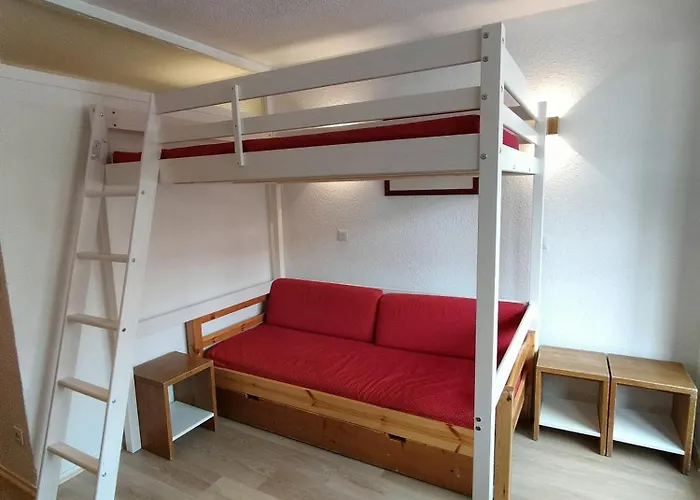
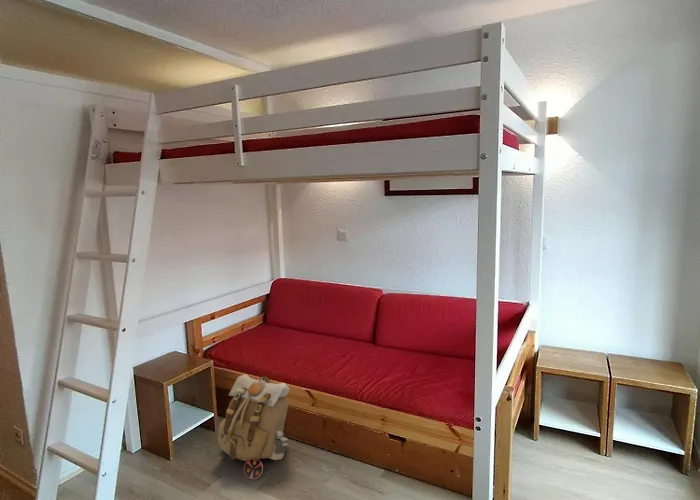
+ backpack [217,373,291,481]
